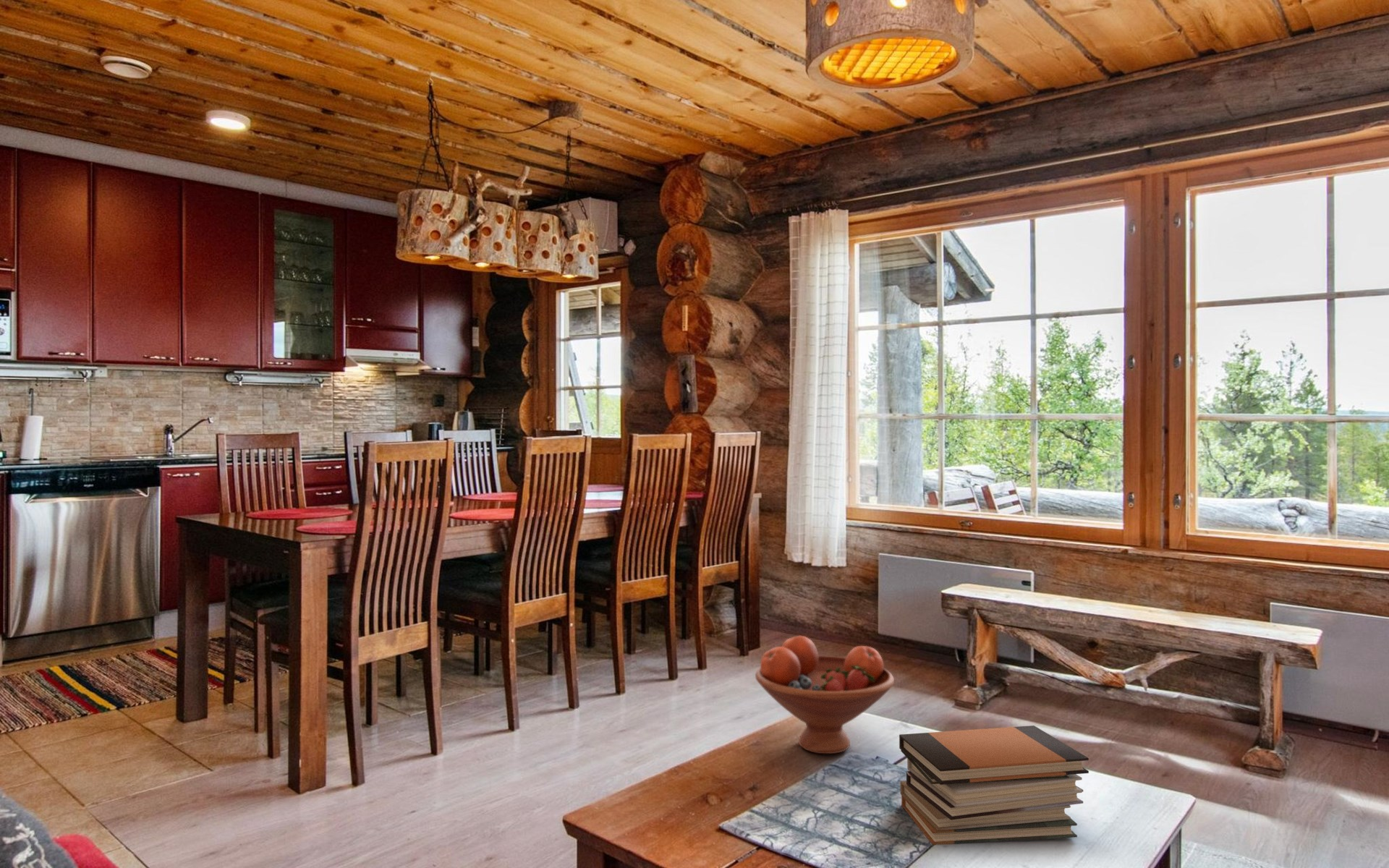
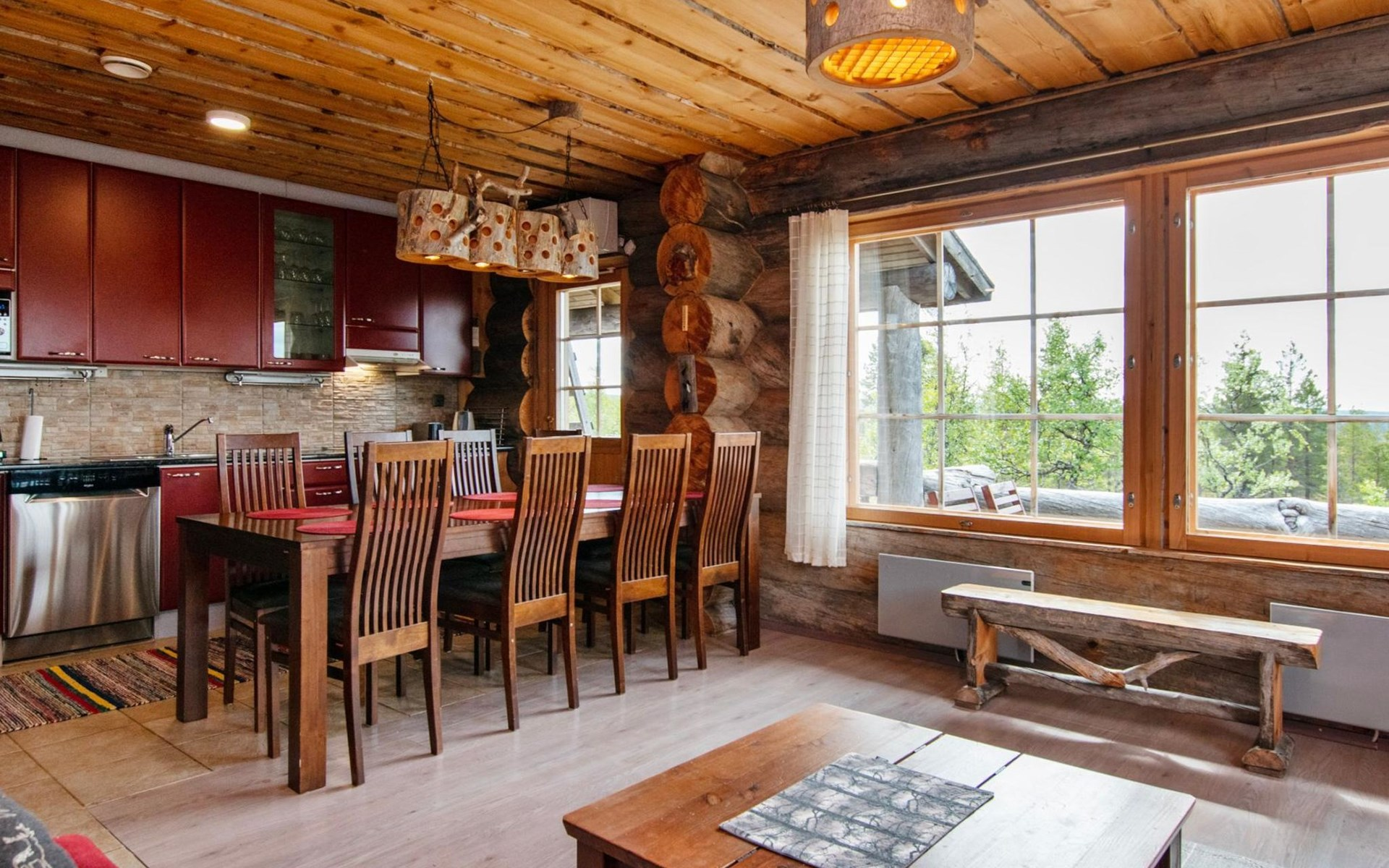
- fruit bowl [755,635,895,754]
- book stack [899,725,1089,846]
